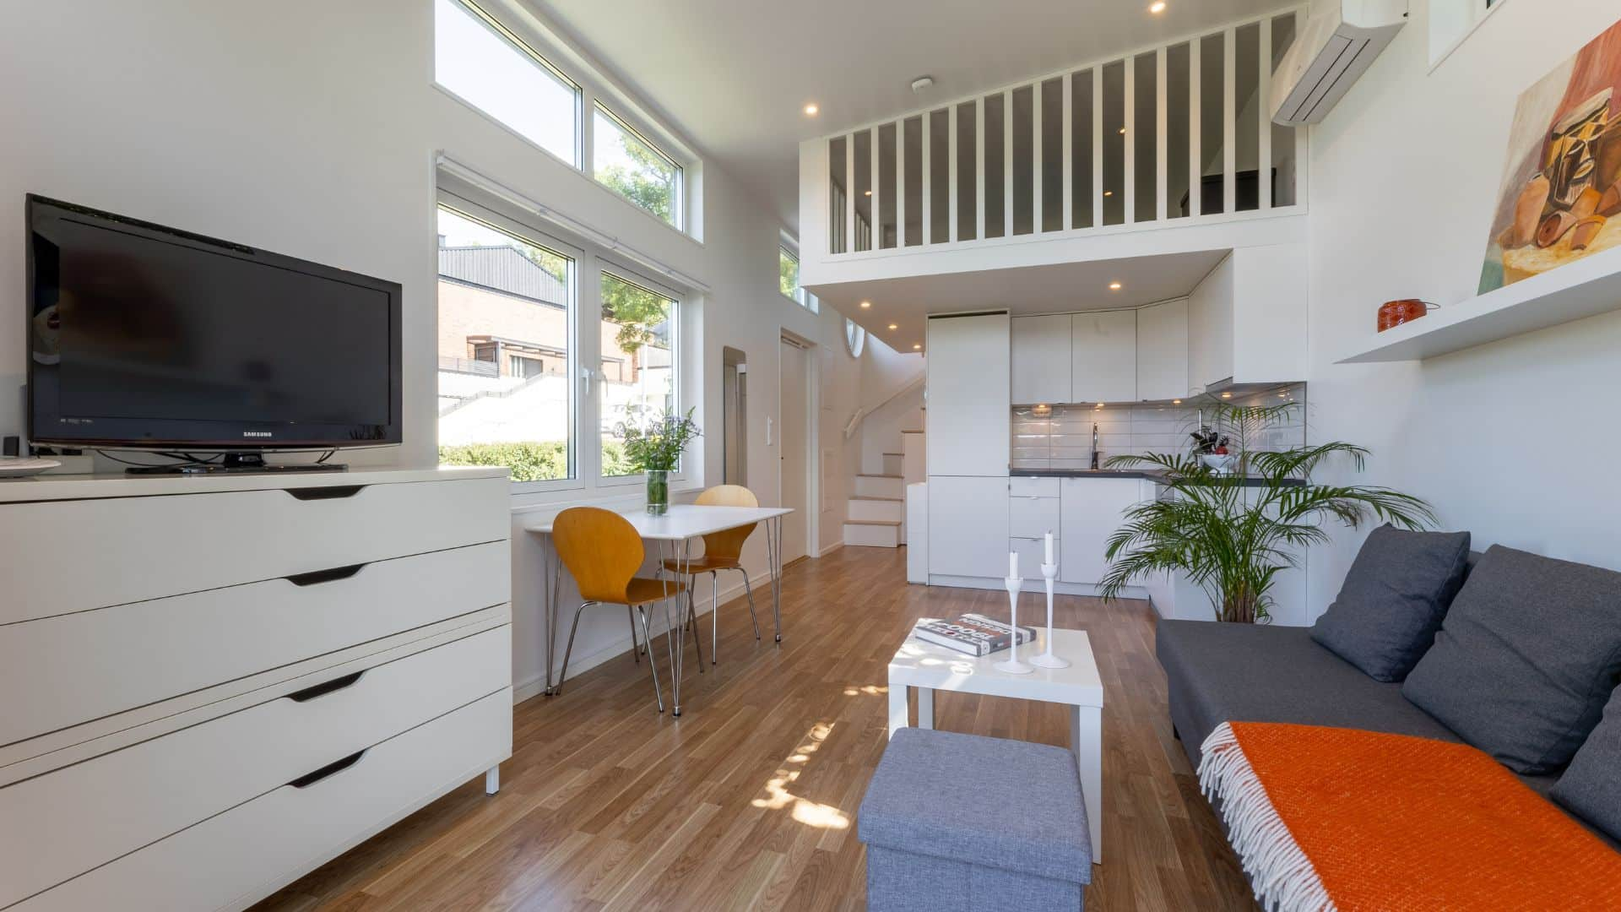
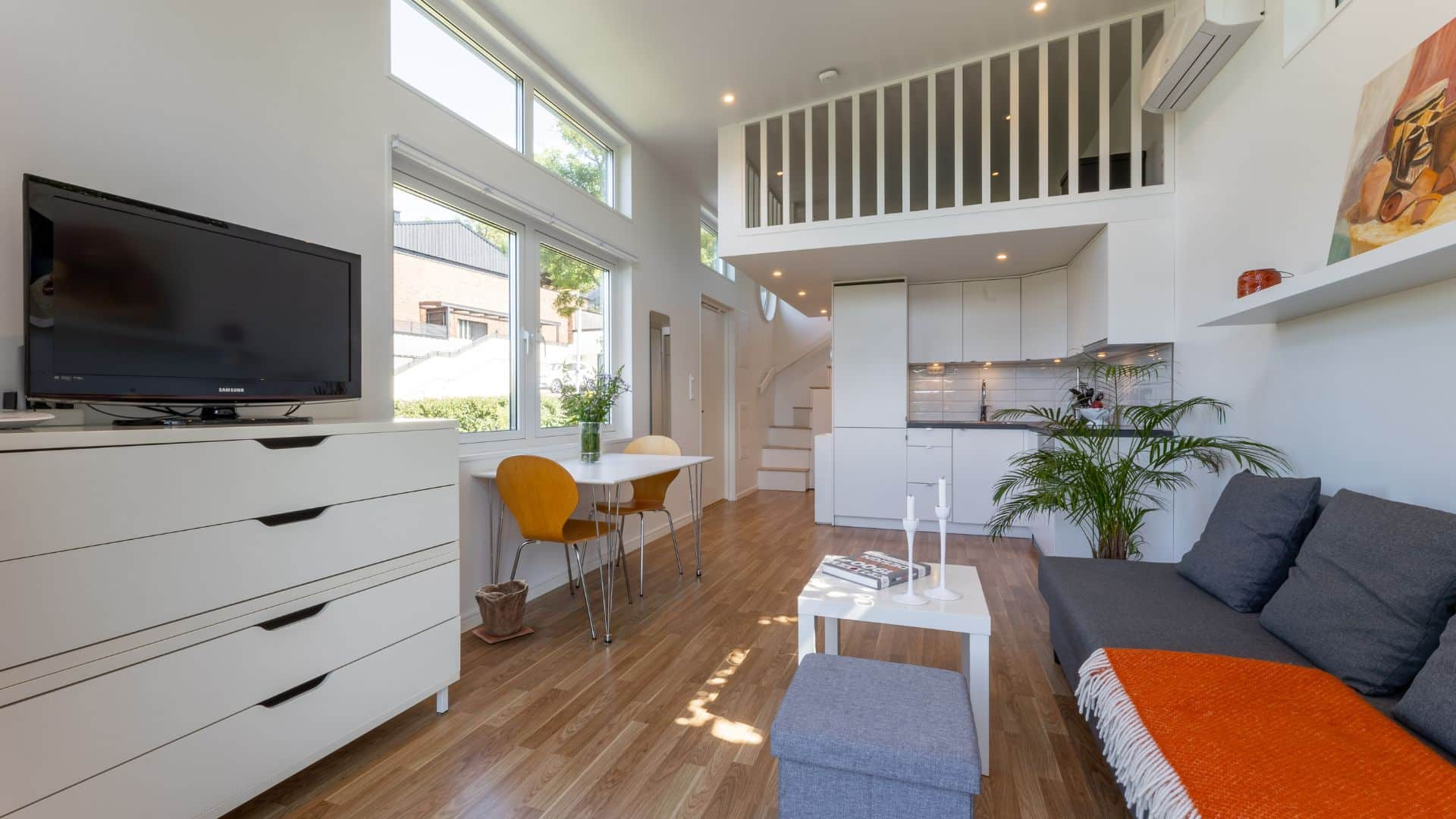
+ plant pot [472,579,535,645]
